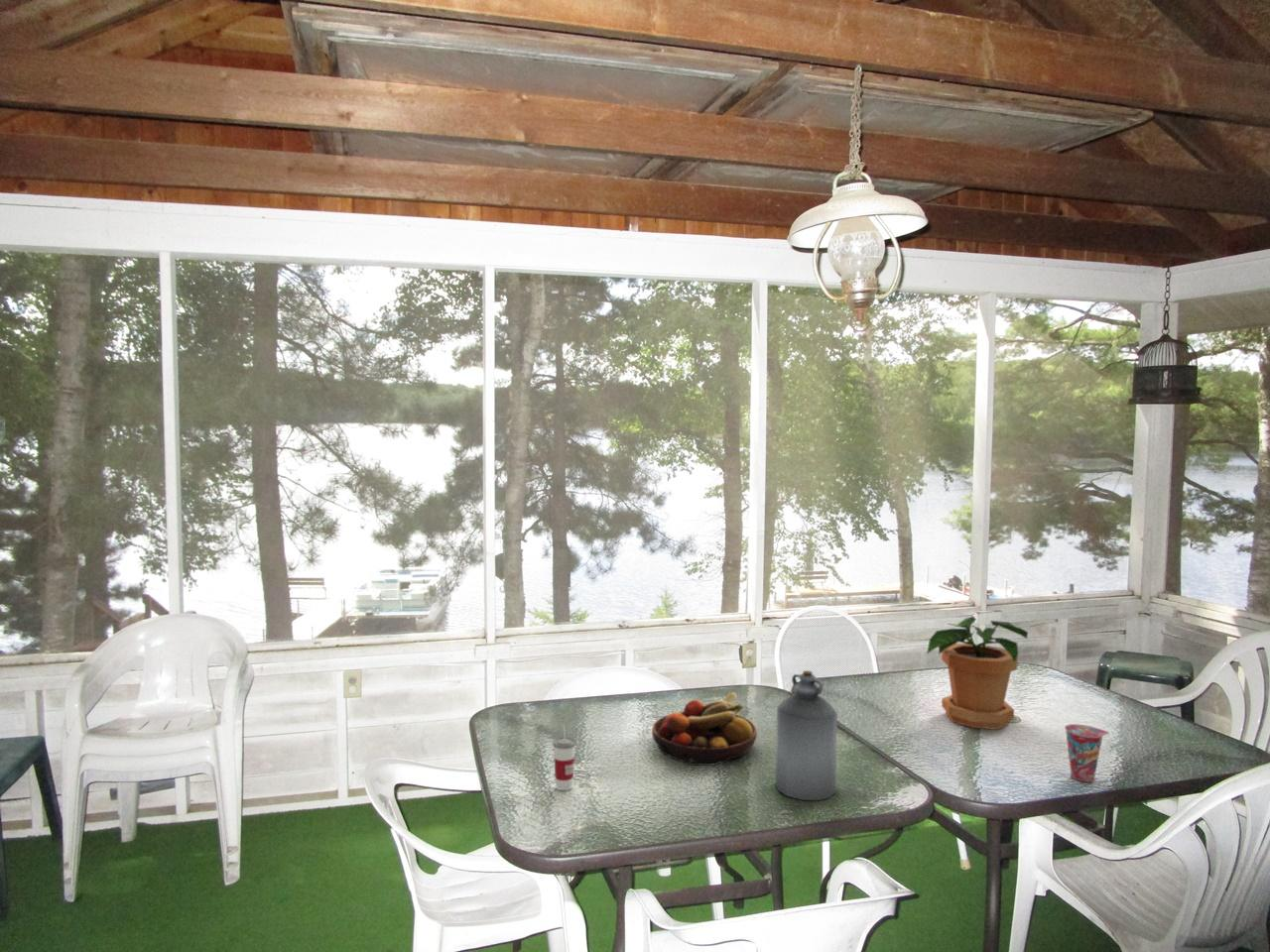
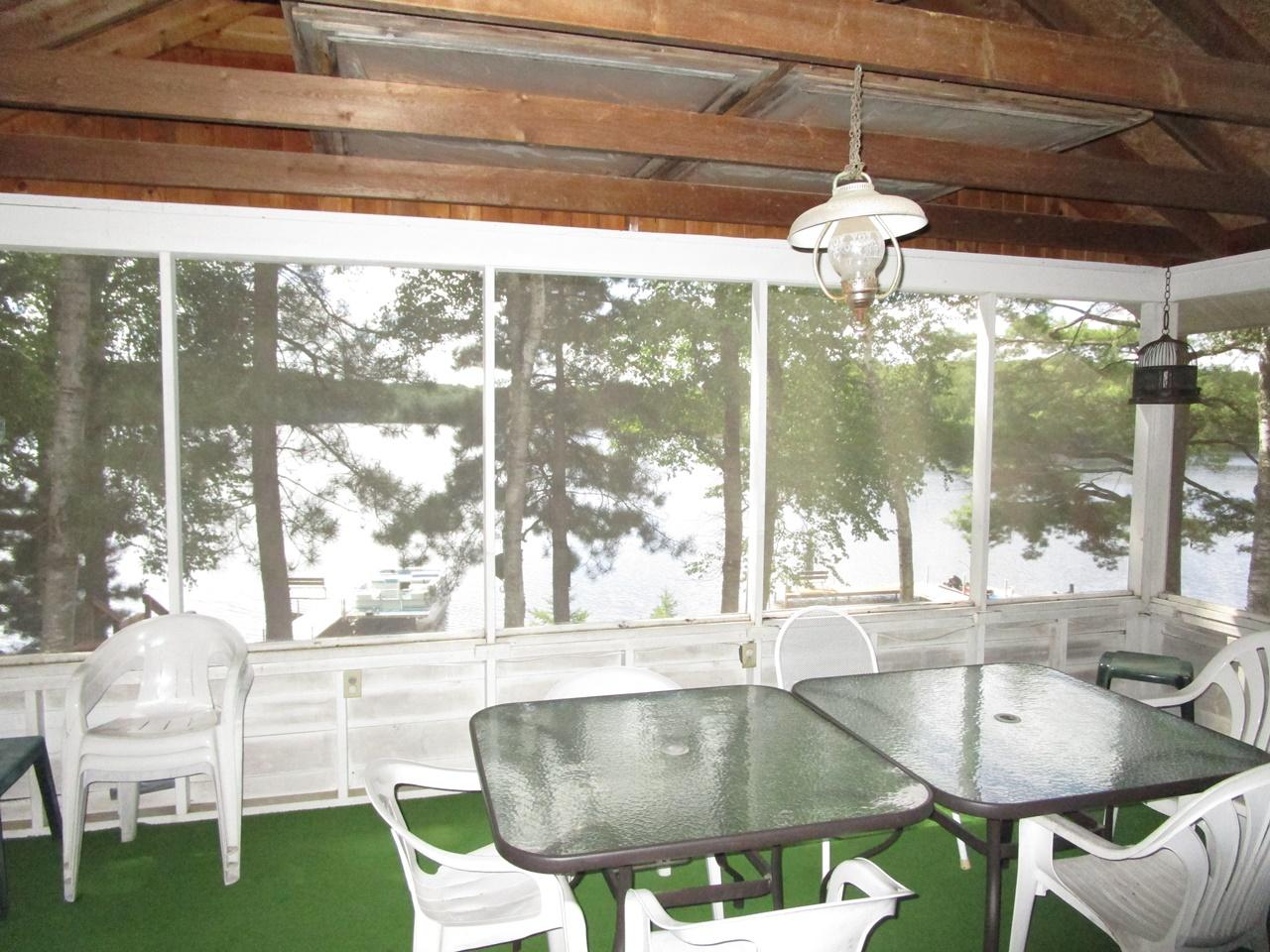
- fruit bowl [651,691,758,767]
- potted plant [926,615,1029,731]
- cup [552,724,576,791]
- bottle [775,669,838,801]
- cup [1064,723,1110,783]
